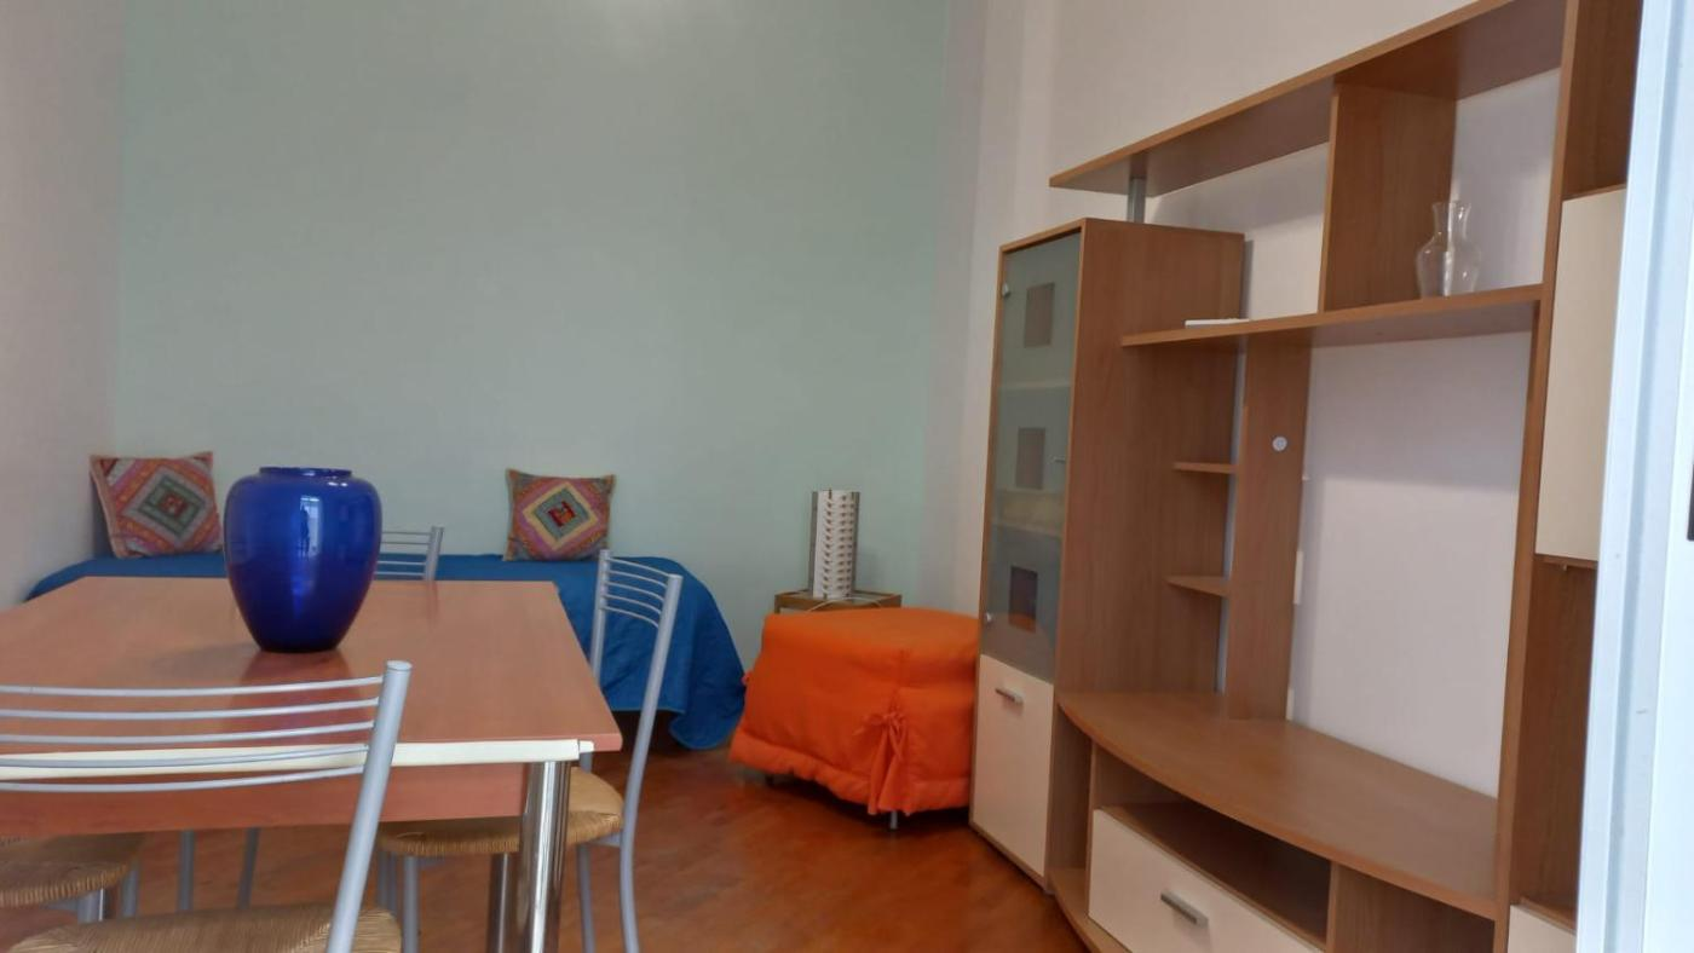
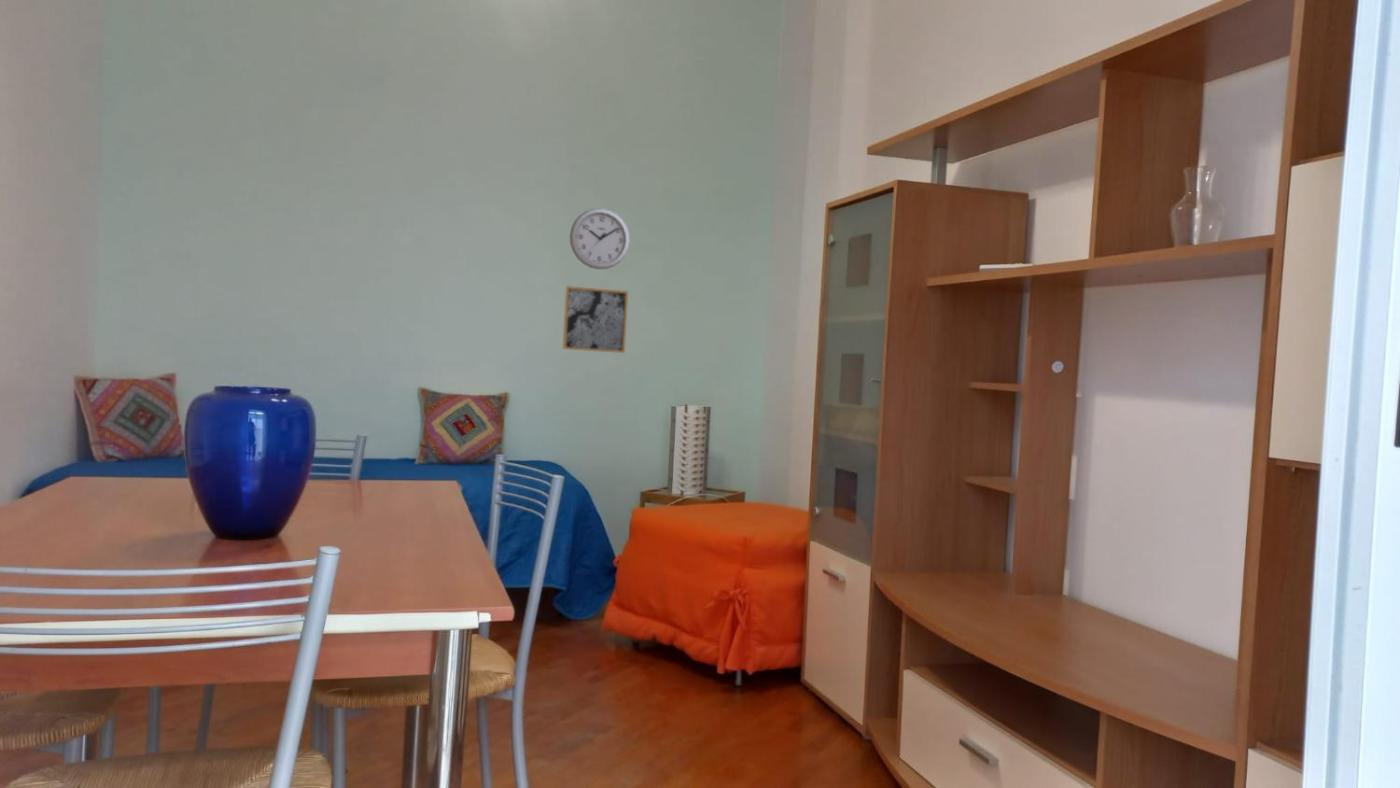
+ wall art [562,285,629,354]
+ wall clock [569,207,631,270]
